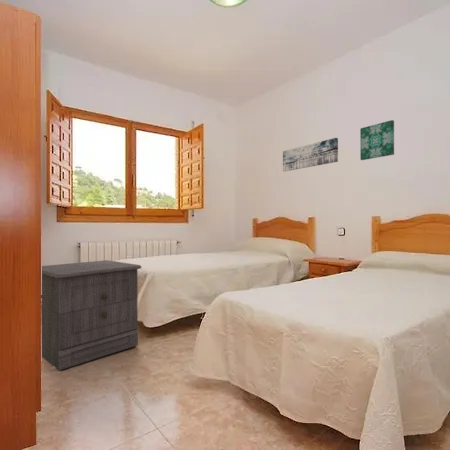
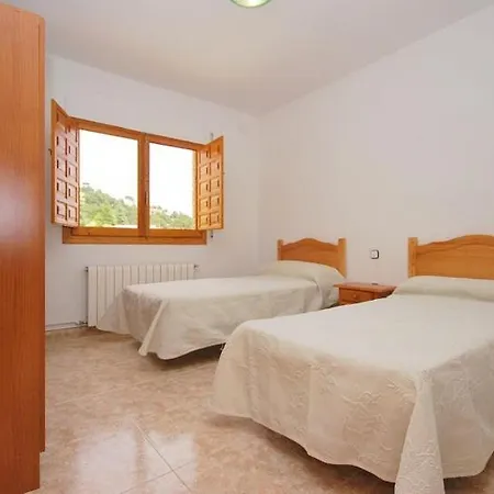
- wall art [359,119,395,161]
- nightstand [40,259,142,371]
- wall art [282,137,339,172]
